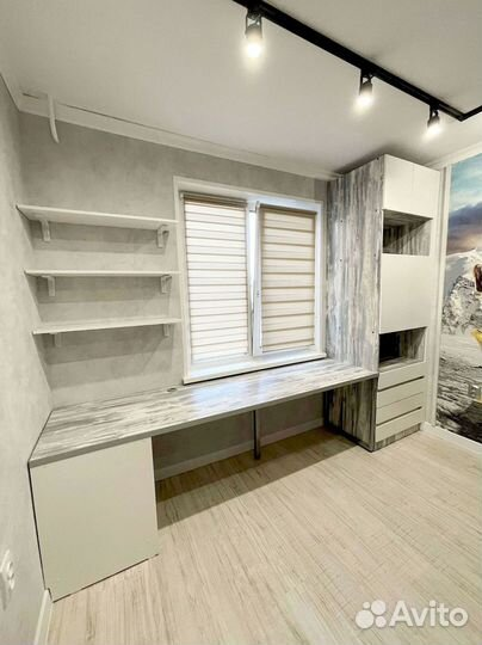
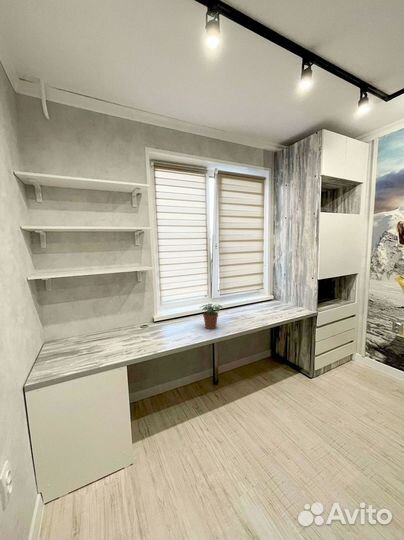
+ potted plant [198,303,224,330]
